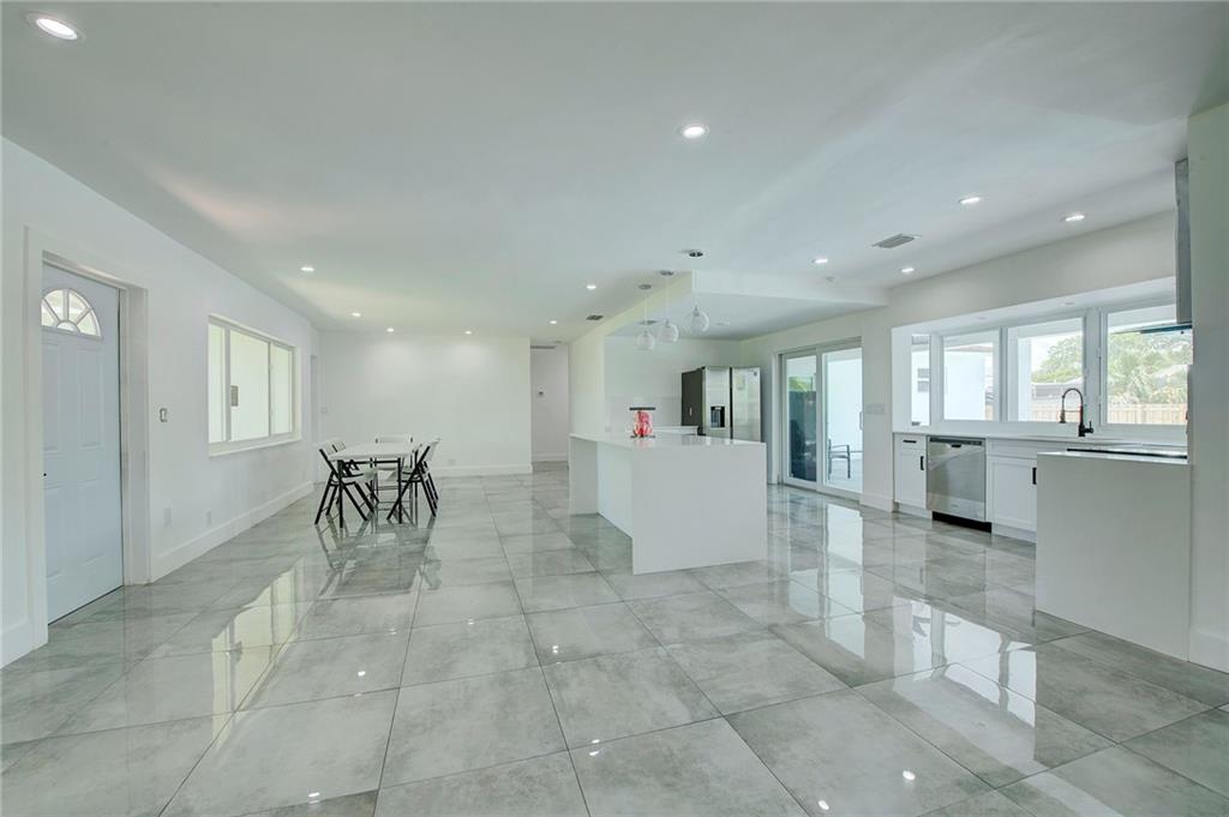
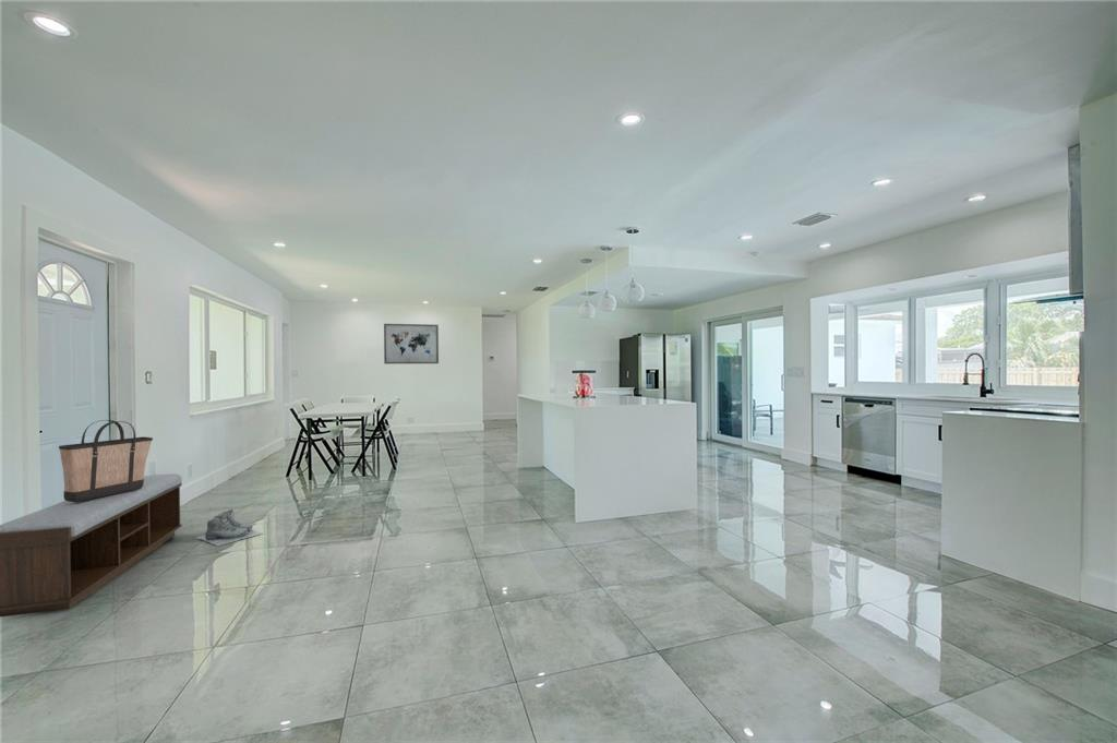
+ boots [195,507,263,547]
+ shopping bag [58,419,154,502]
+ bench [0,472,183,618]
+ wall art [383,323,440,364]
